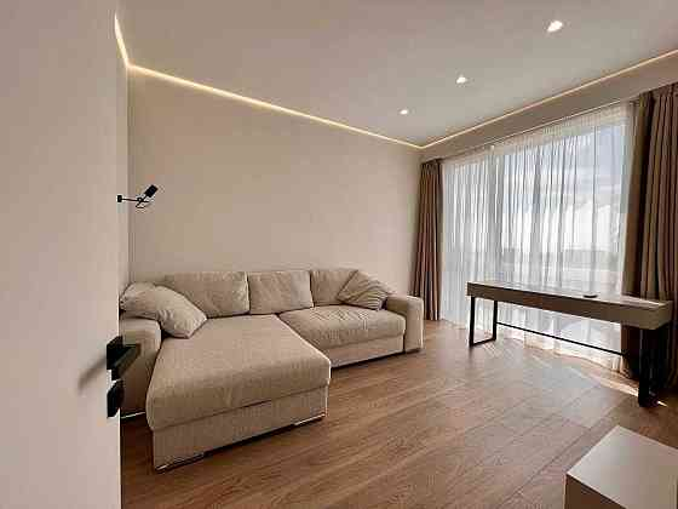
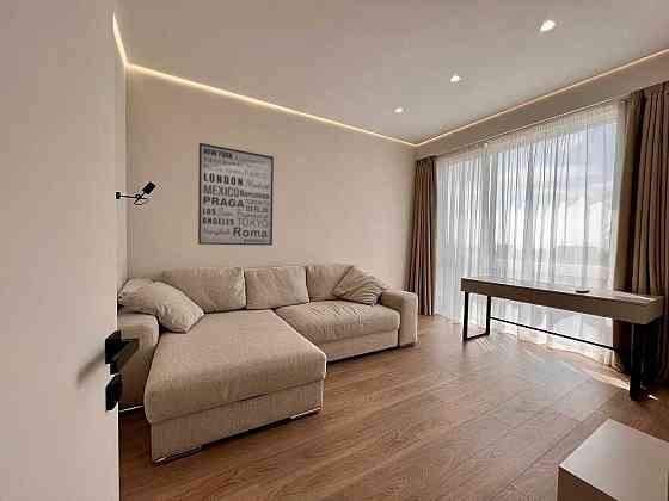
+ wall art [197,142,275,247]
